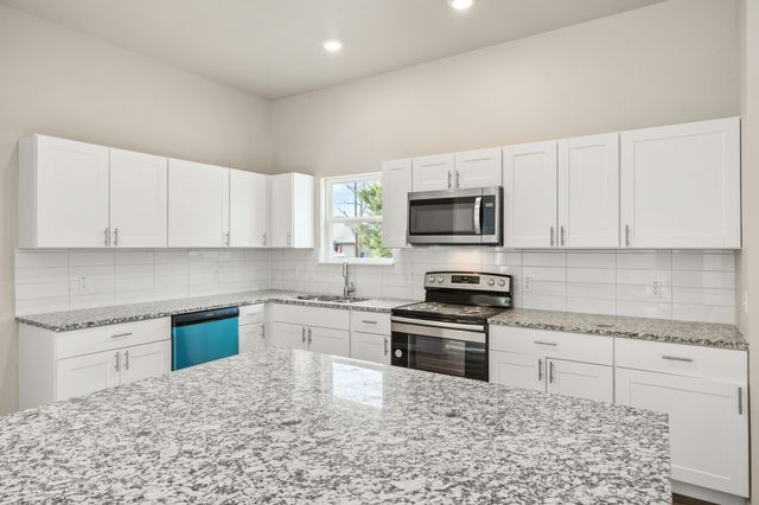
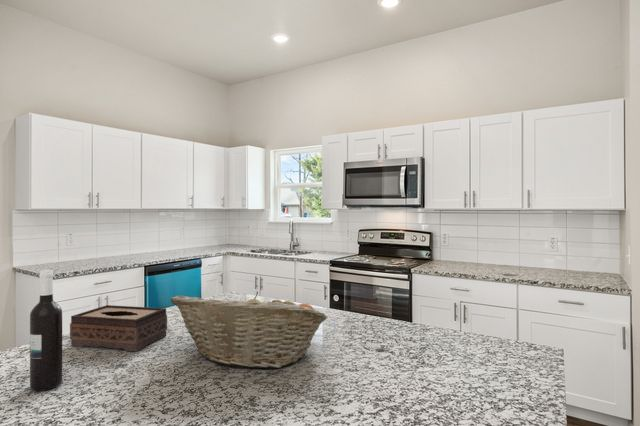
+ tissue box [69,304,168,352]
+ wine bottle [29,269,63,392]
+ fruit basket [170,291,328,369]
